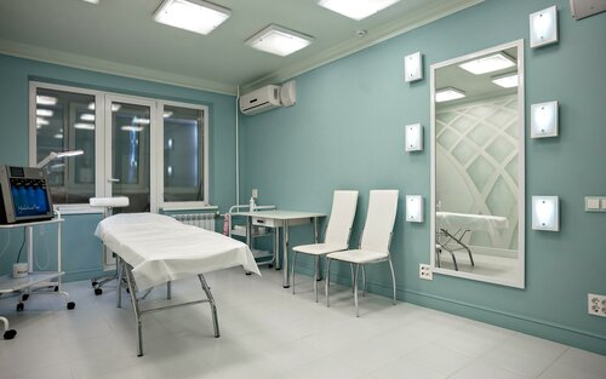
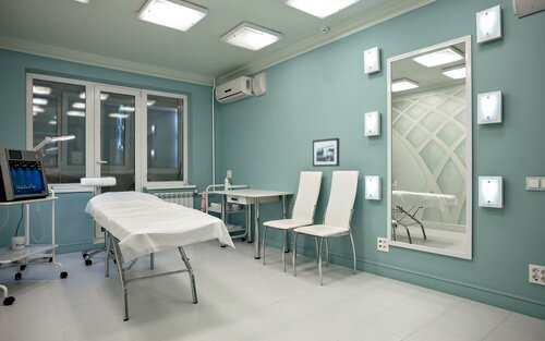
+ picture frame [312,137,340,168]
